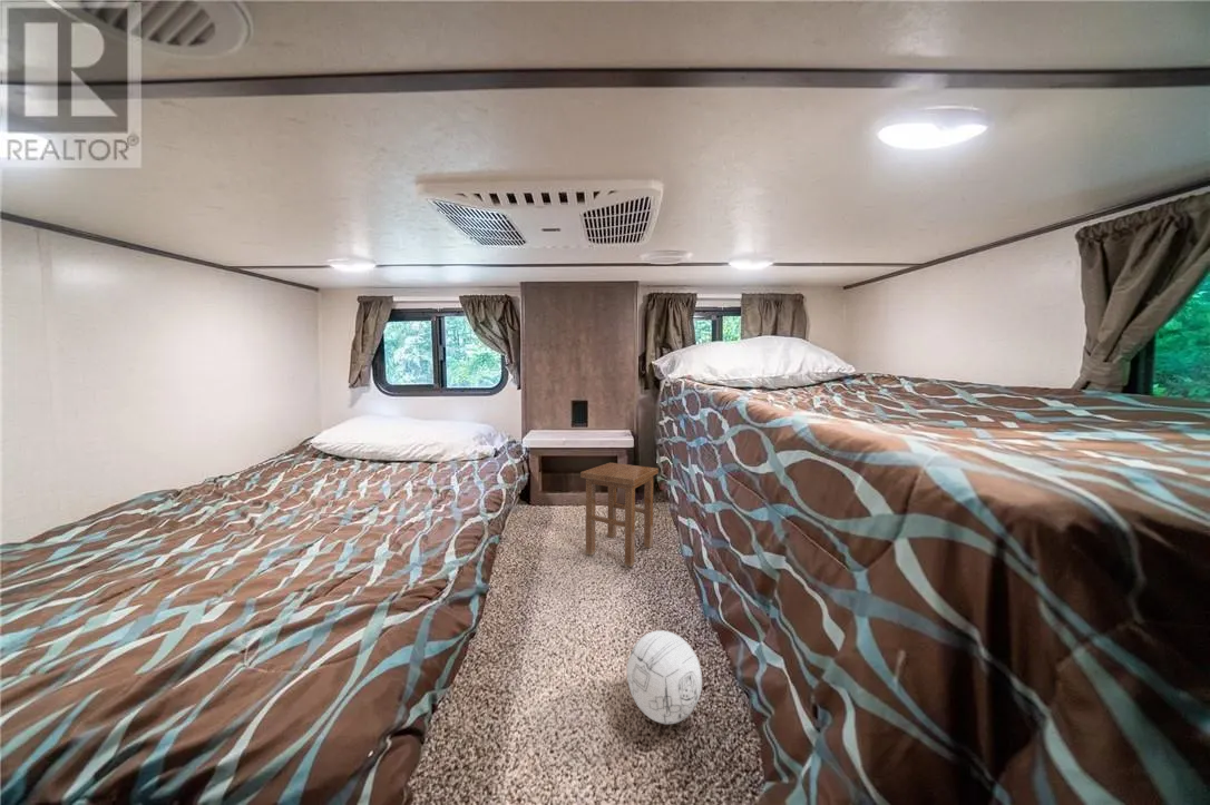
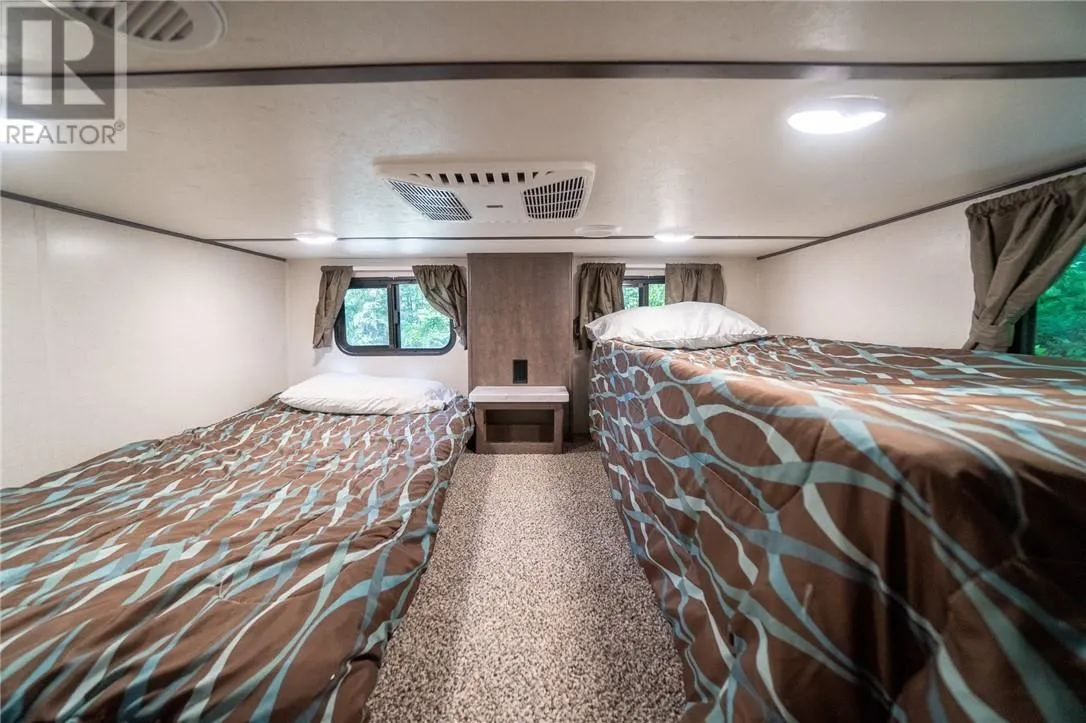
- stool [579,462,660,568]
- ball [626,629,703,725]
